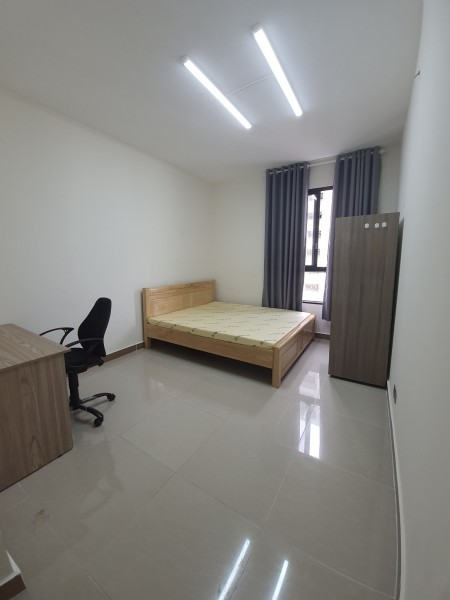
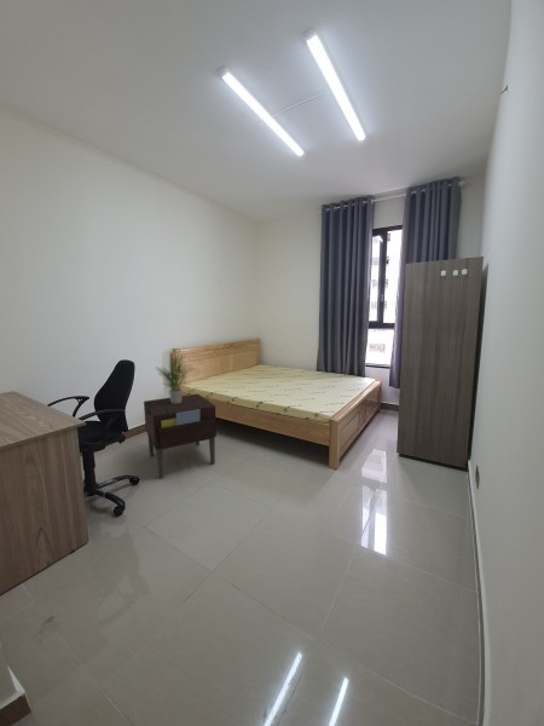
+ potted plant [152,352,195,403]
+ nightstand [143,393,218,479]
